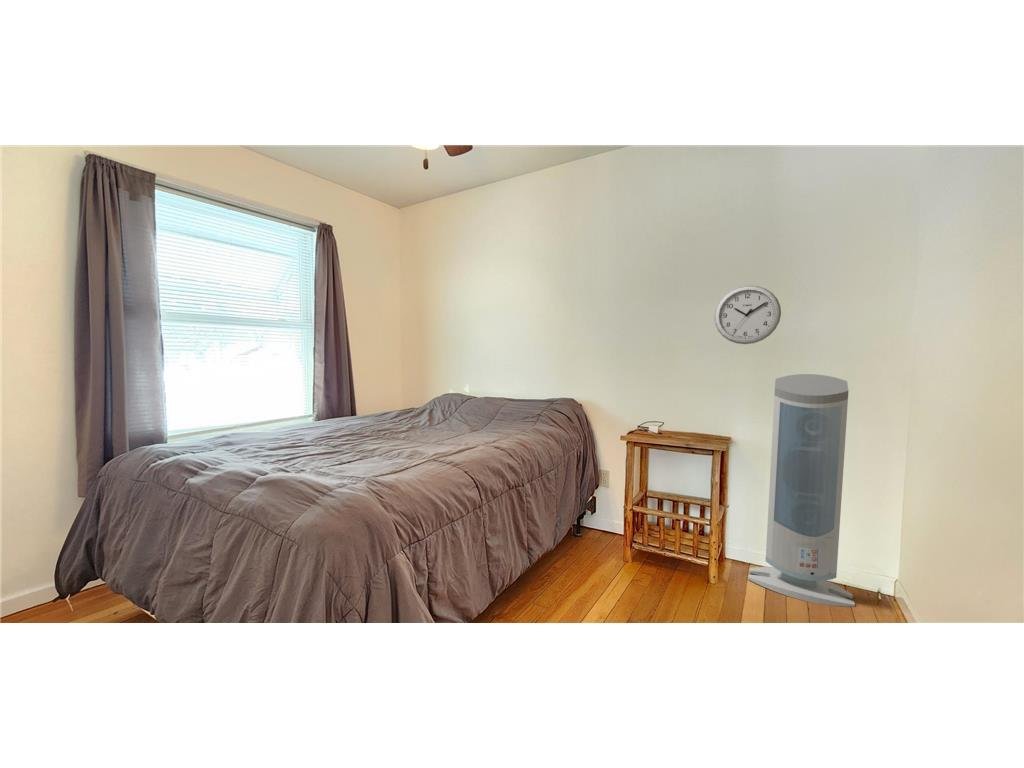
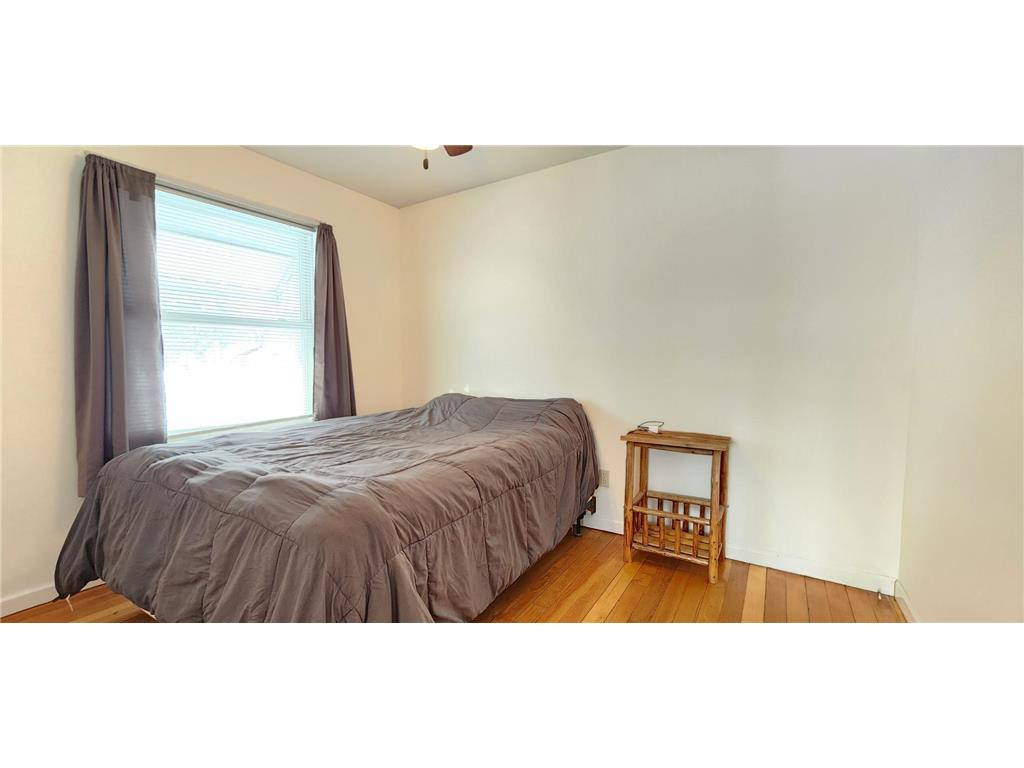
- air purifier [747,373,856,608]
- wall clock [713,284,782,345]
